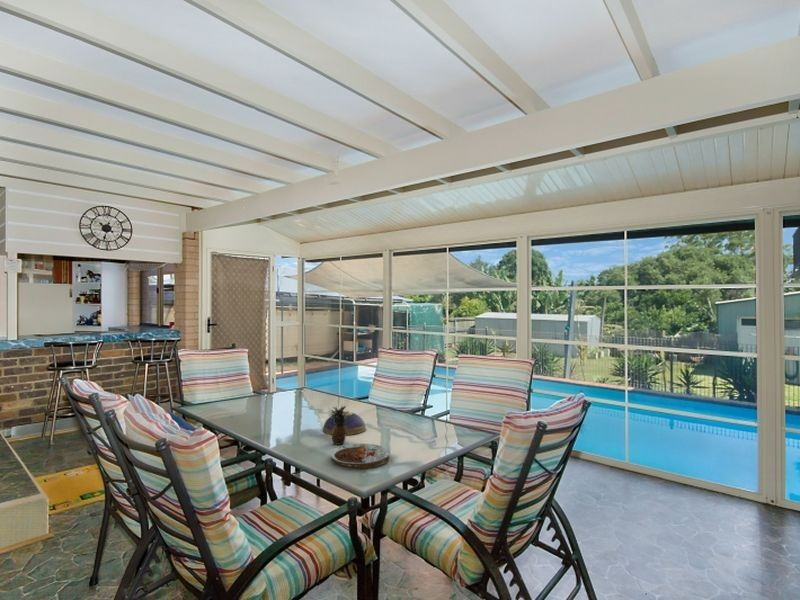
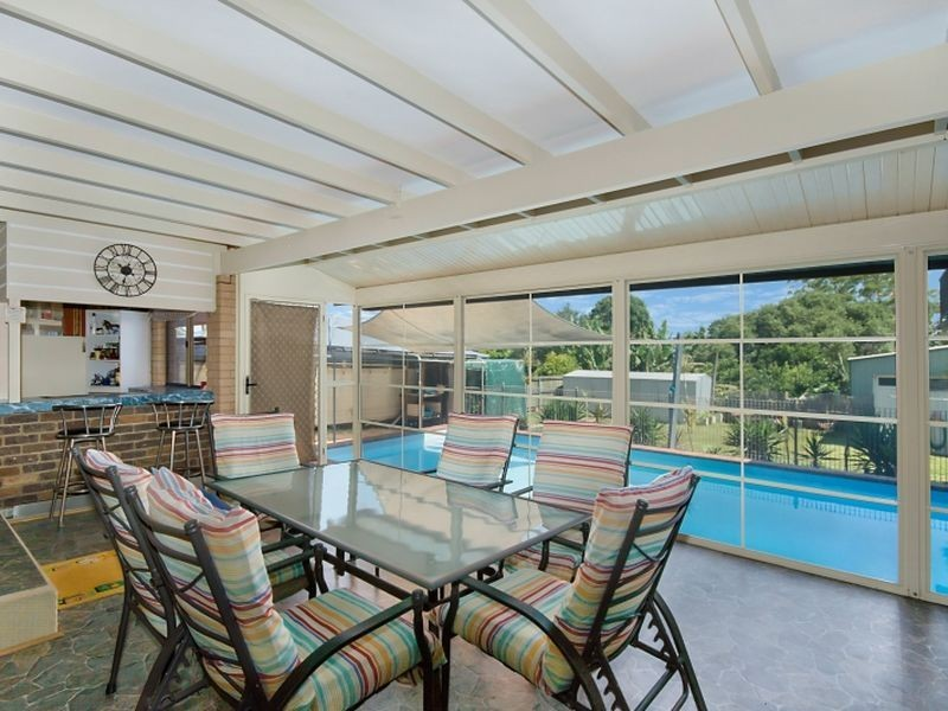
- plate [329,442,391,469]
- decorative bowl [322,411,367,436]
- fruit [326,404,349,446]
